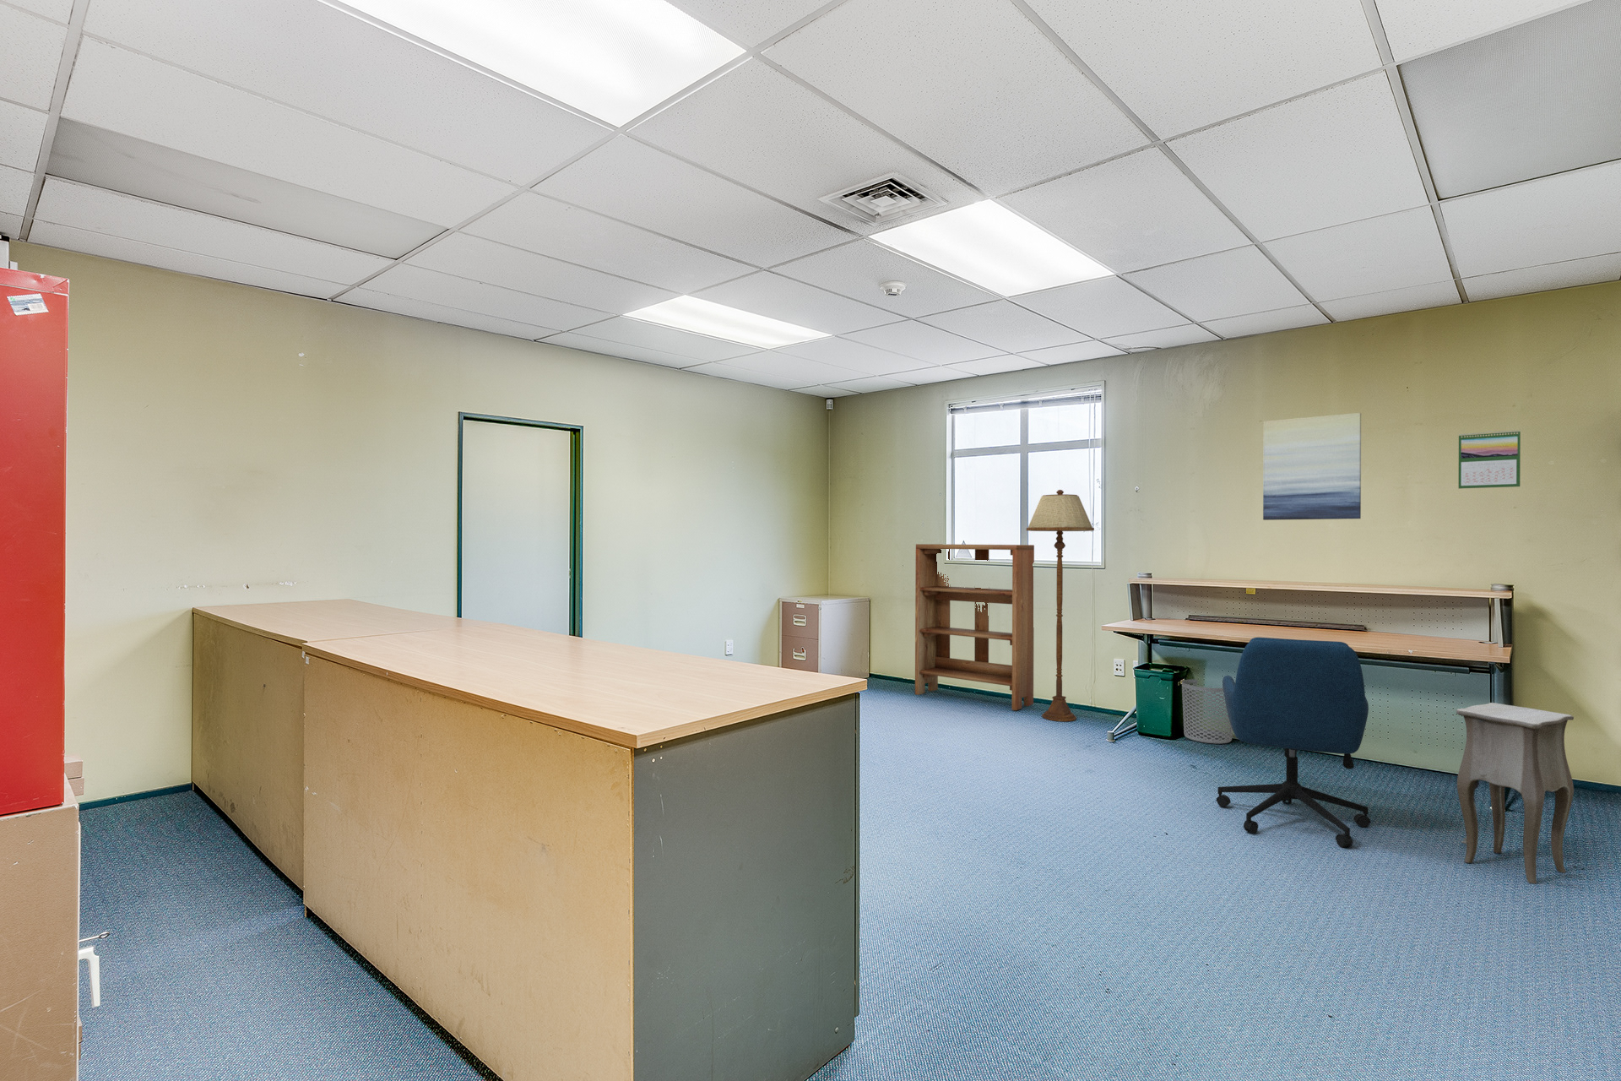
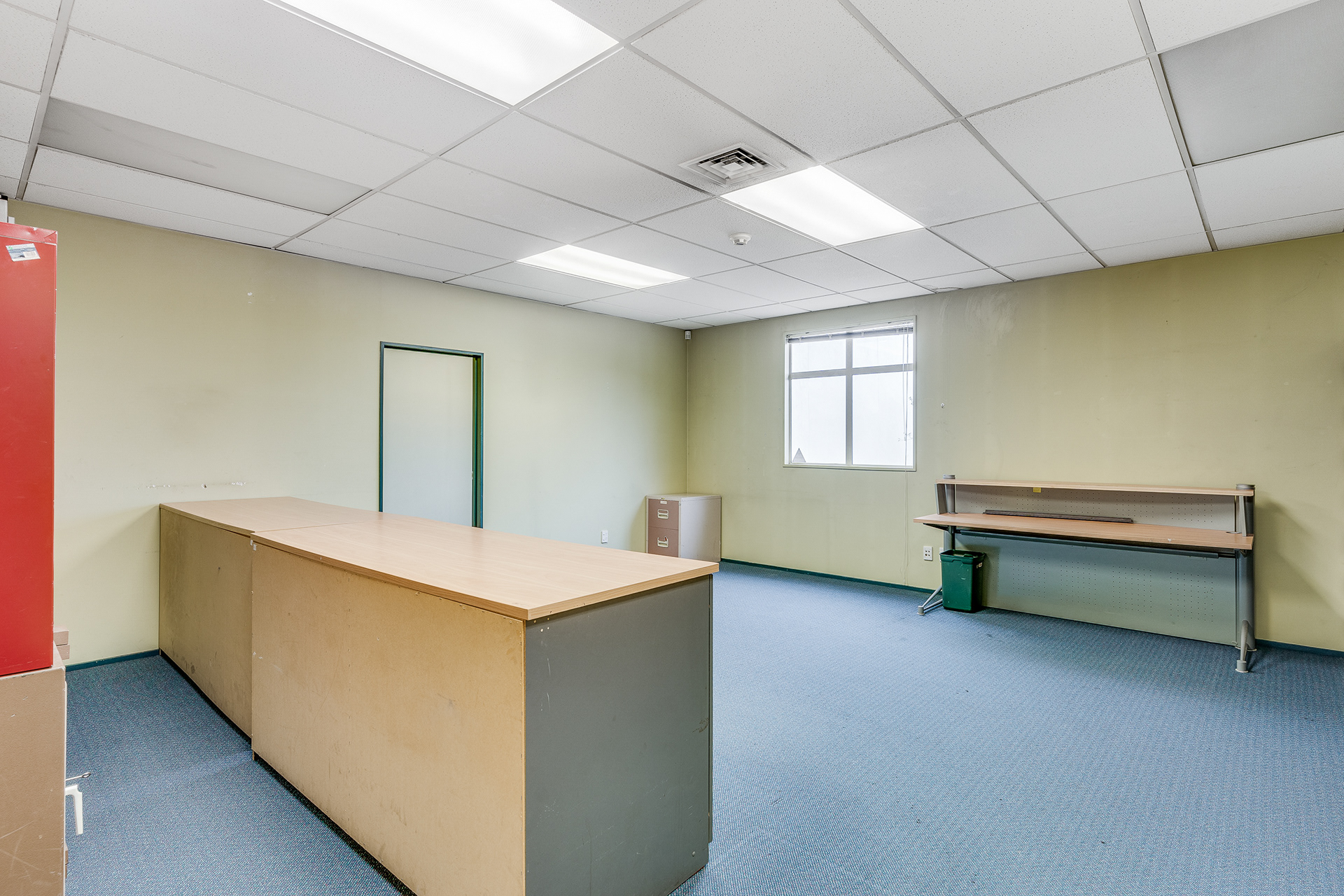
- wall art [1263,413,1362,521]
- office chair [1215,637,1371,848]
- floor lamp [1026,489,1095,721]
- bookshelf [914,543,1035,711]
- waste bin [1181,679,1234,744]
- calendar [1458,430,1521,489]
- side table [1456,702,1575,884]
